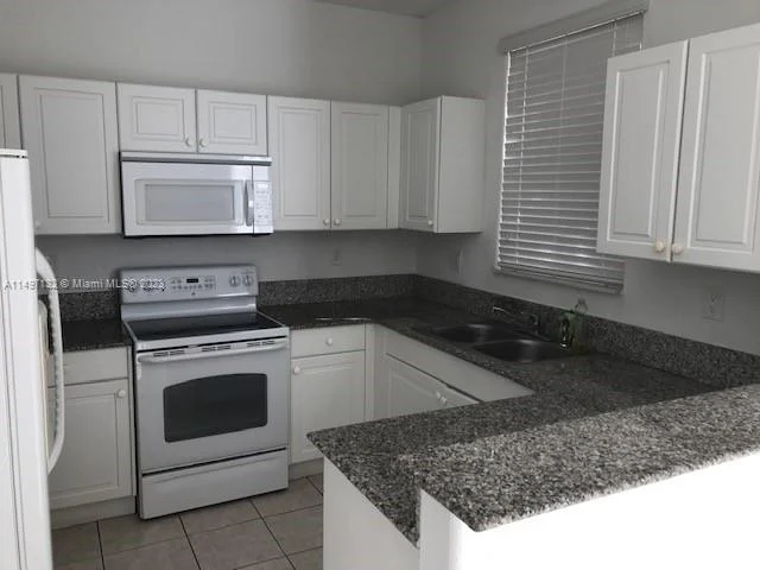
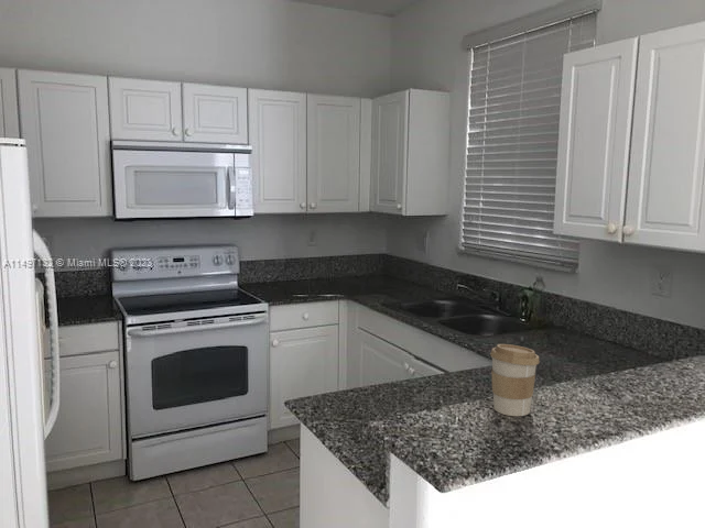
+ coffee cup [489,343,540,417]
